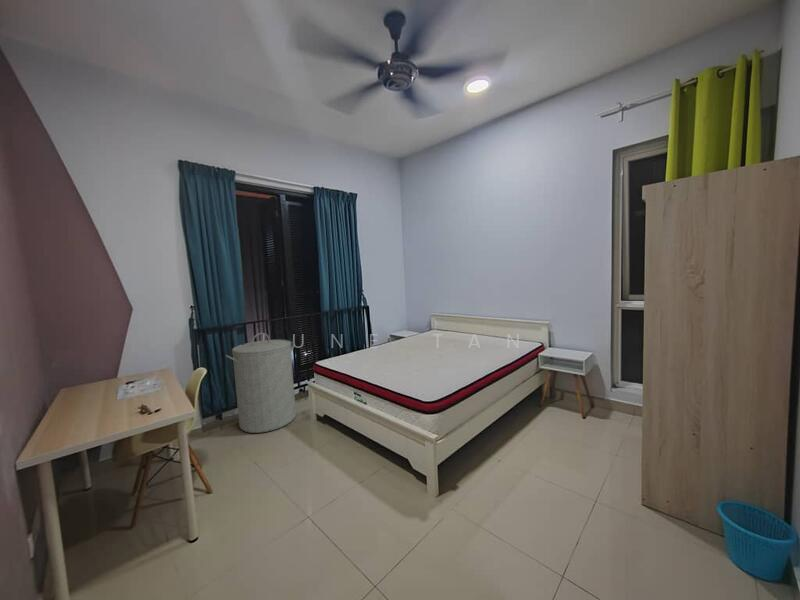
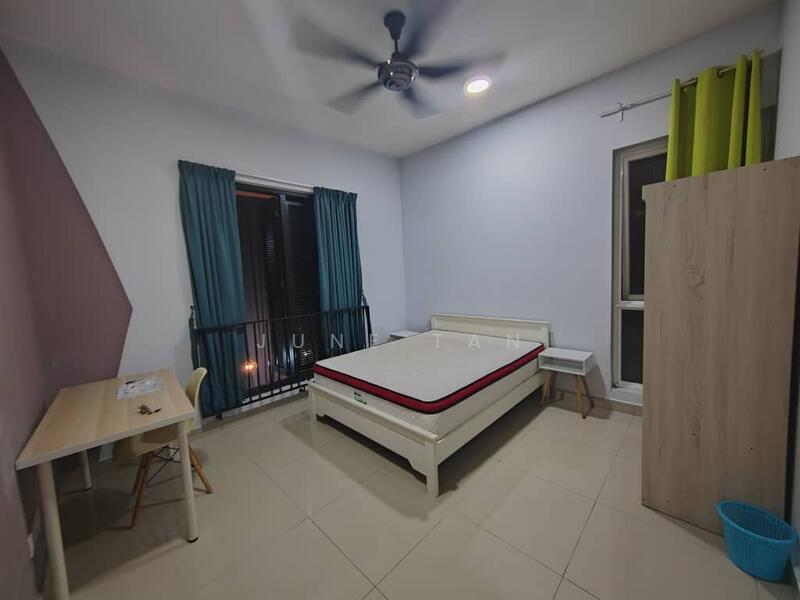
- laundry hamper [225,332,297,434]
